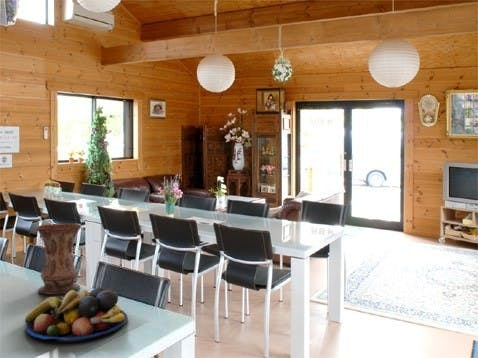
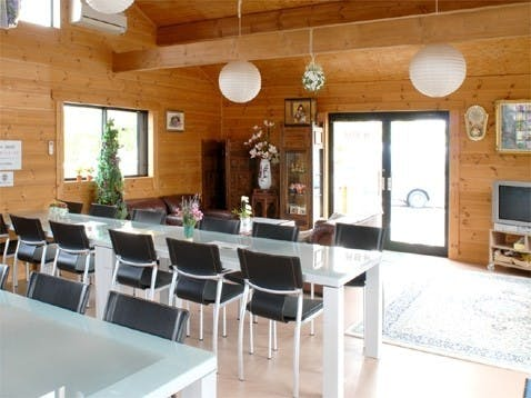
- fruit bowl [24,286,129,341]
- vase [35,222,82,296]
